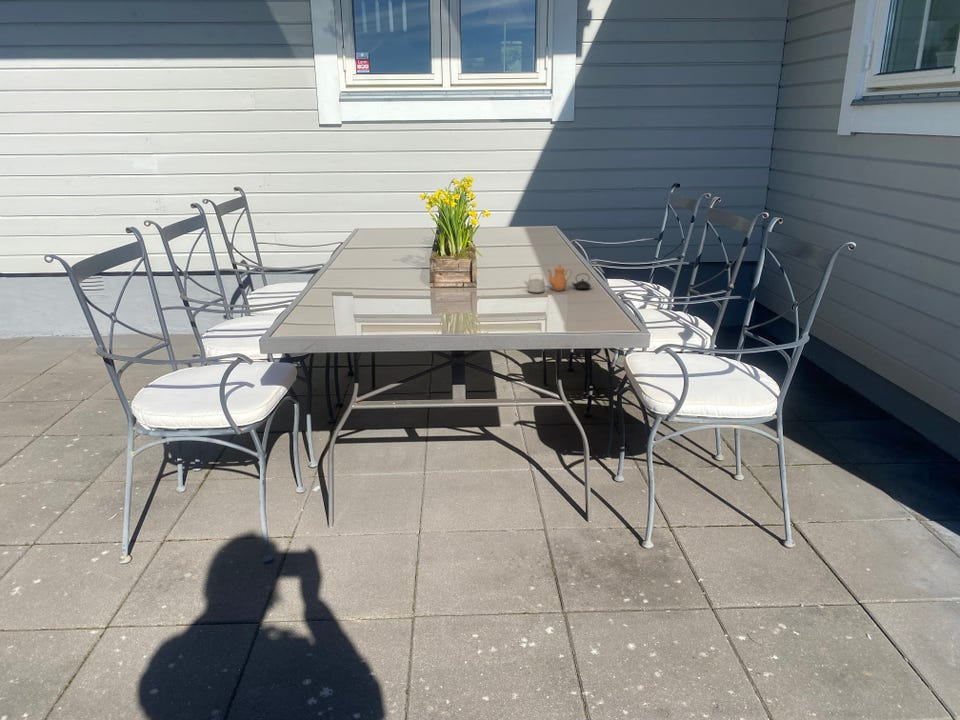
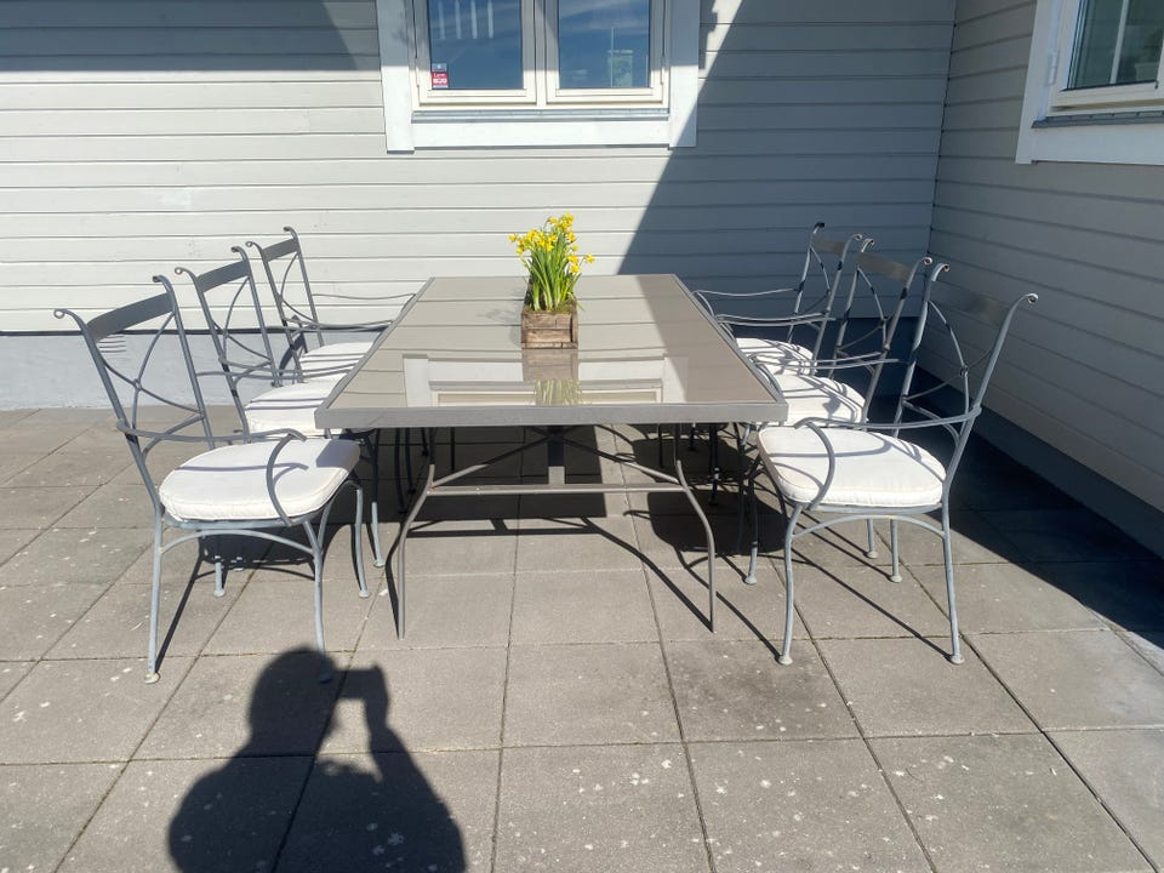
- teapot [524,264,592,293]
